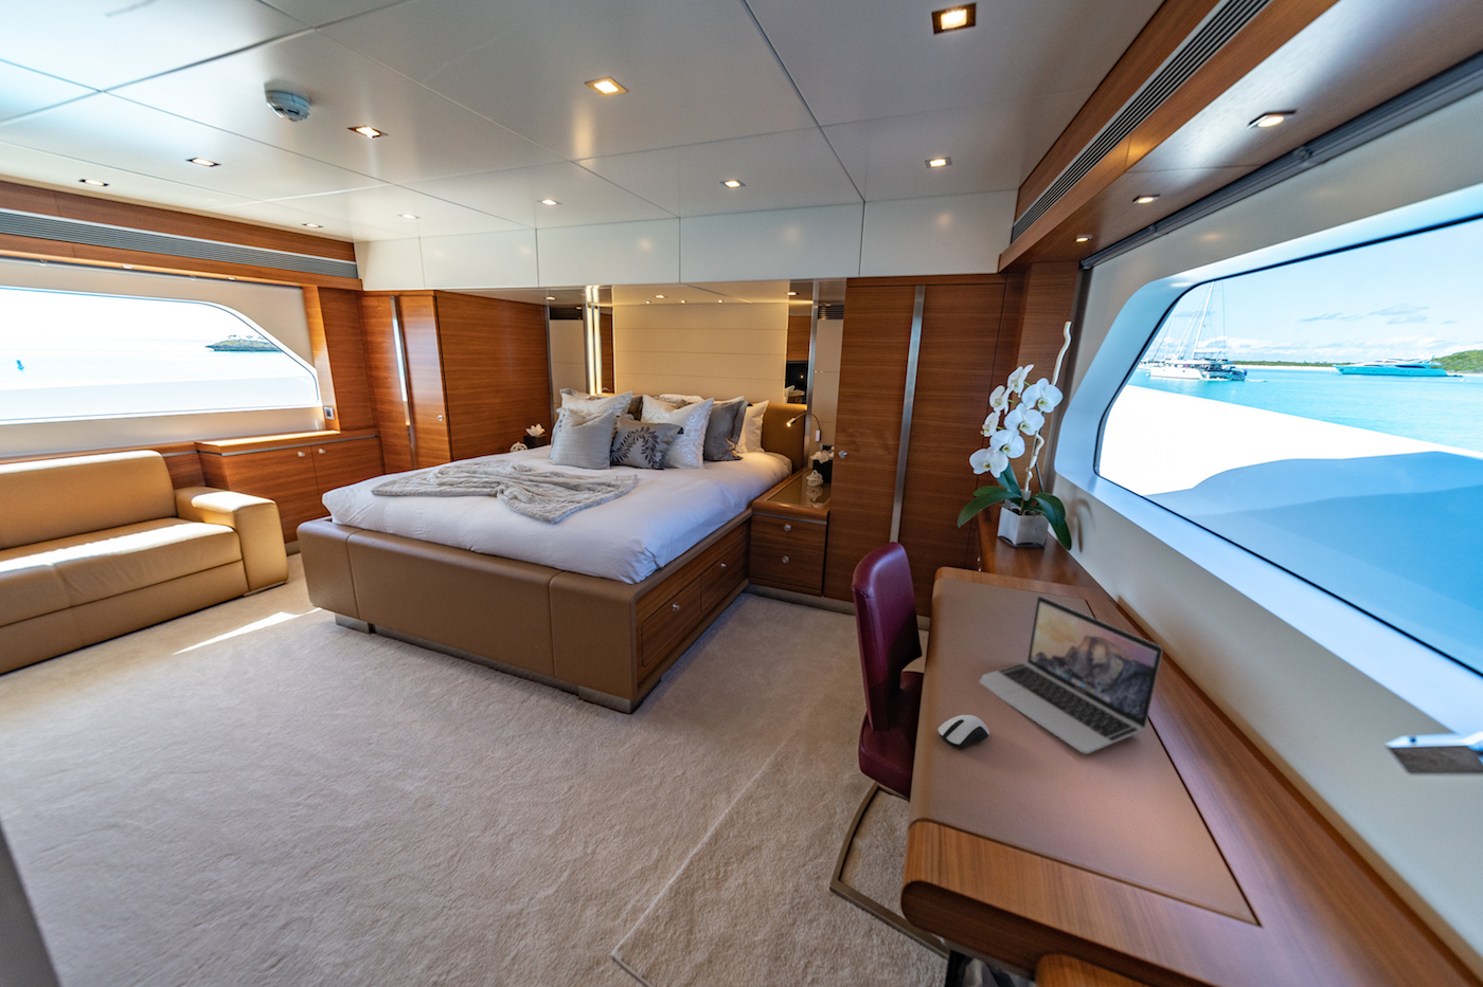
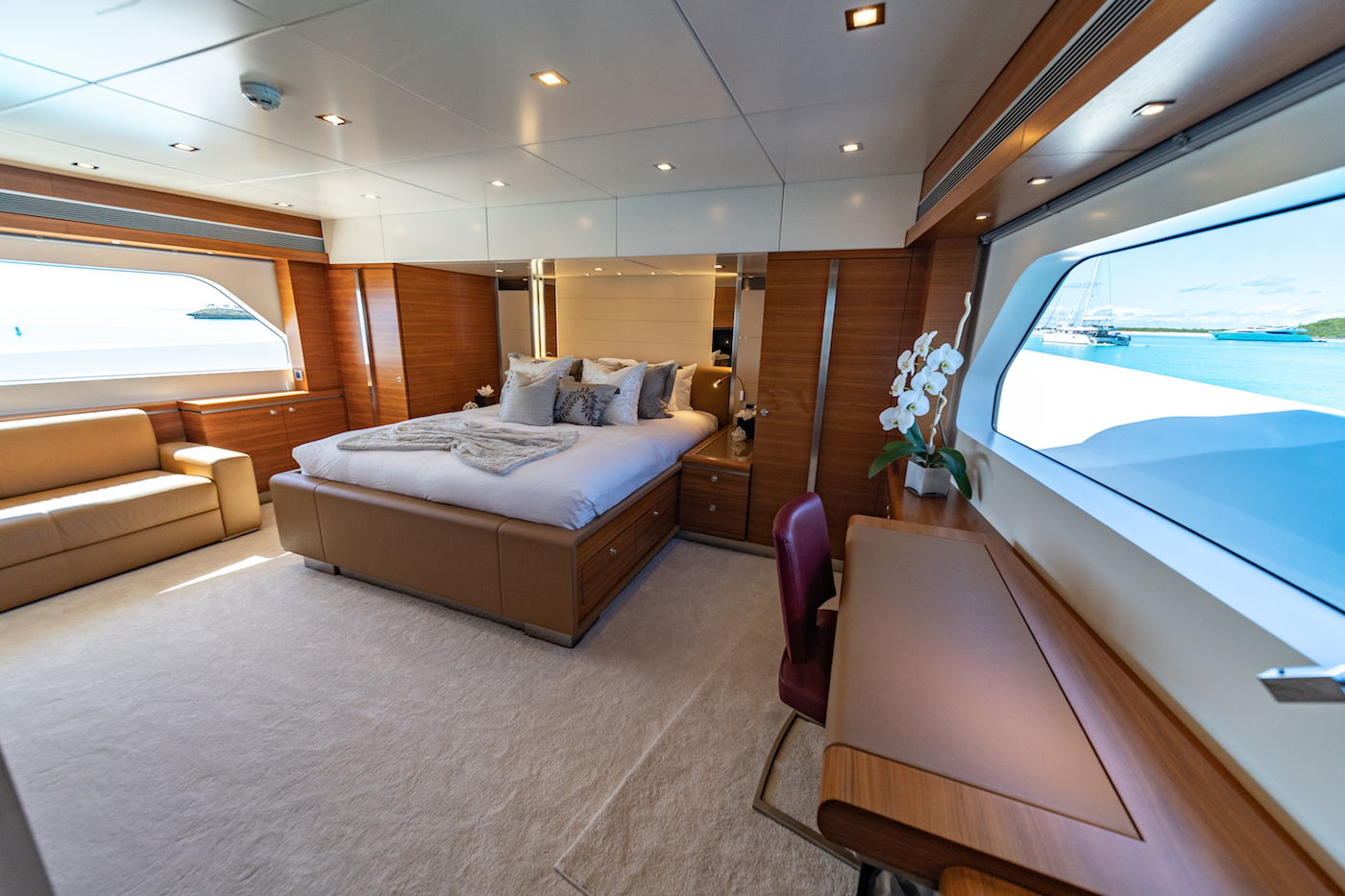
- laptop [978,596,1164,756]
- computer mouse [936,714,990,750]
